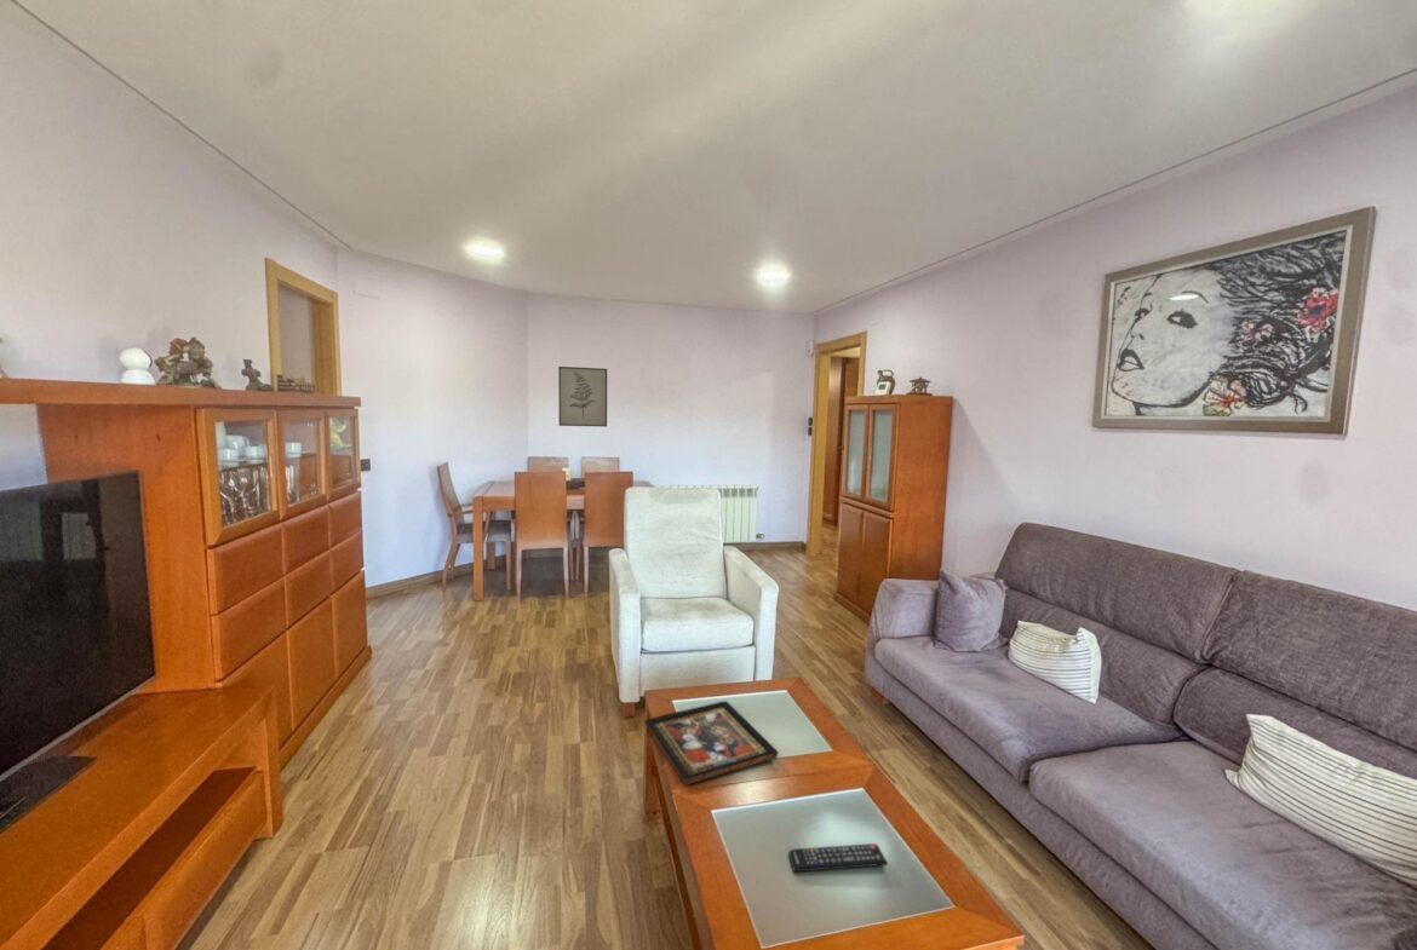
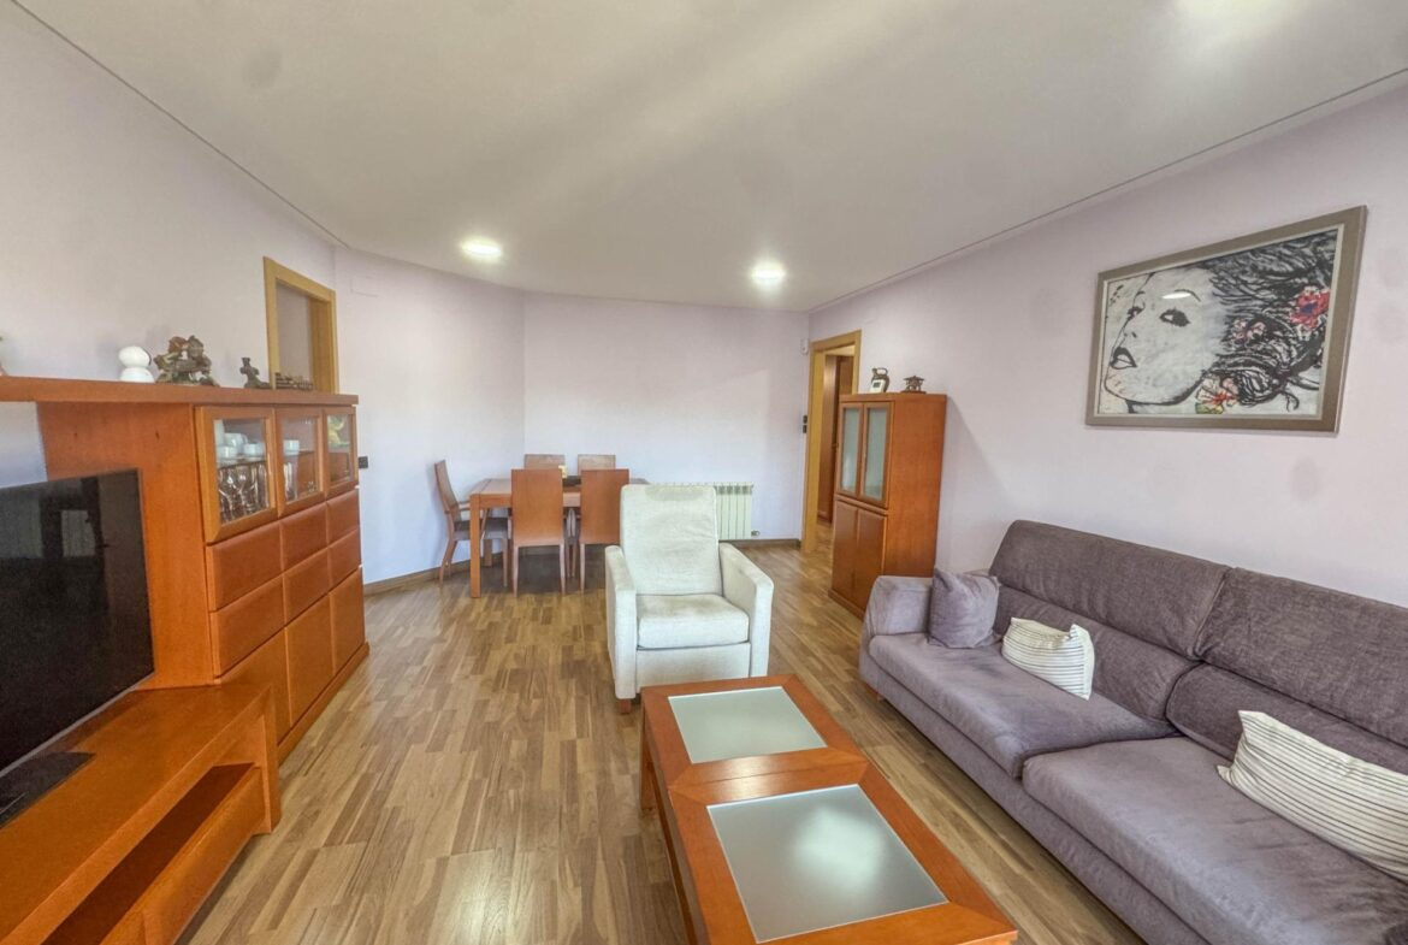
- wall art [557,365,608,428]
- remote control [787,842,889,874]
- decorative tray [643,699,779,785]
